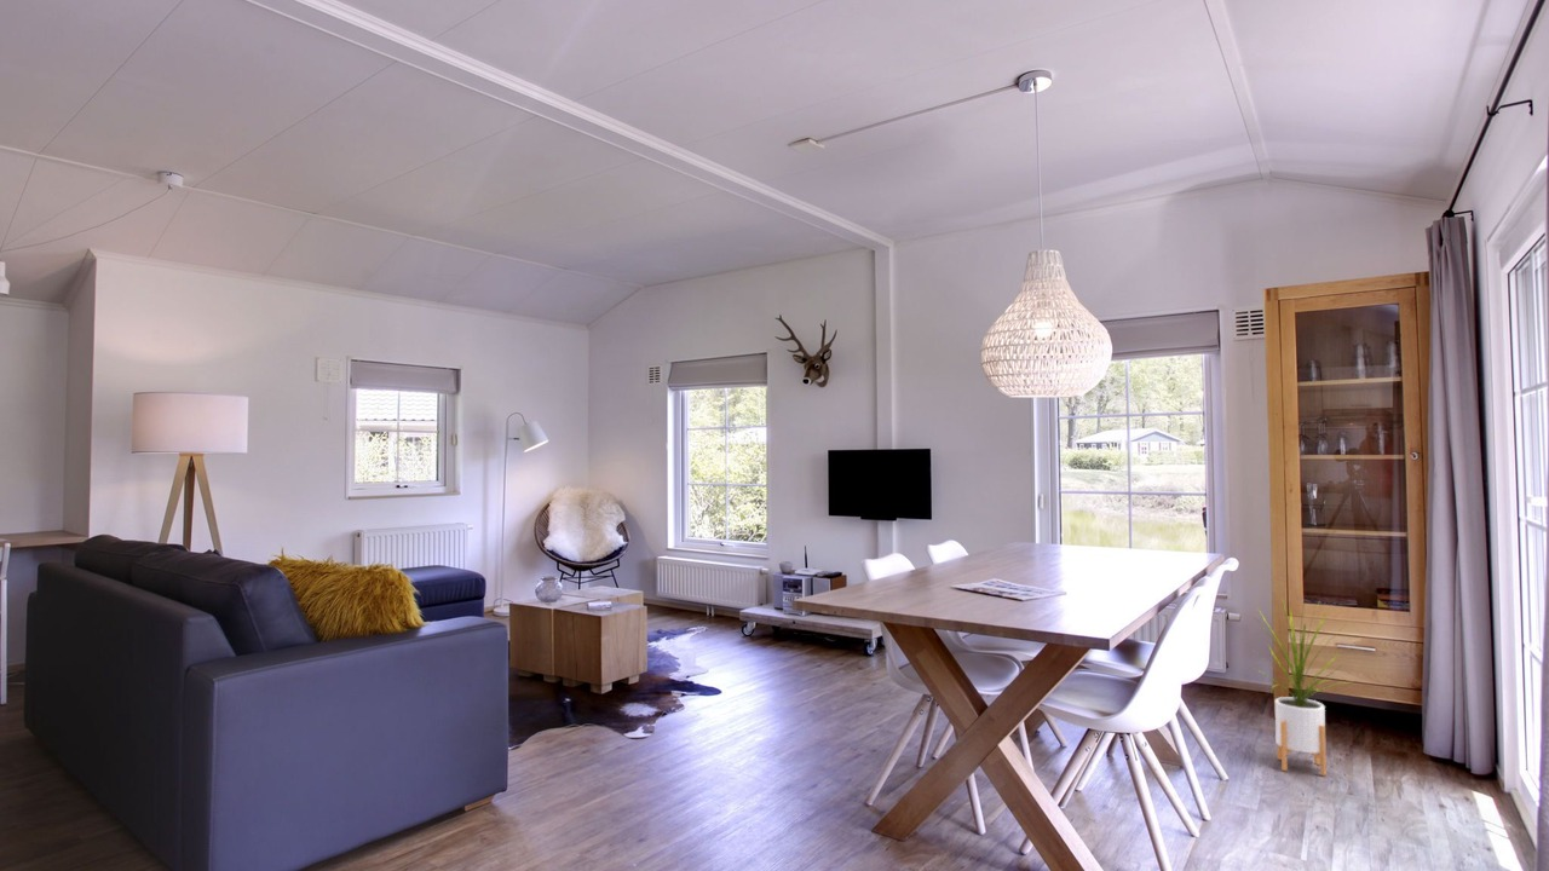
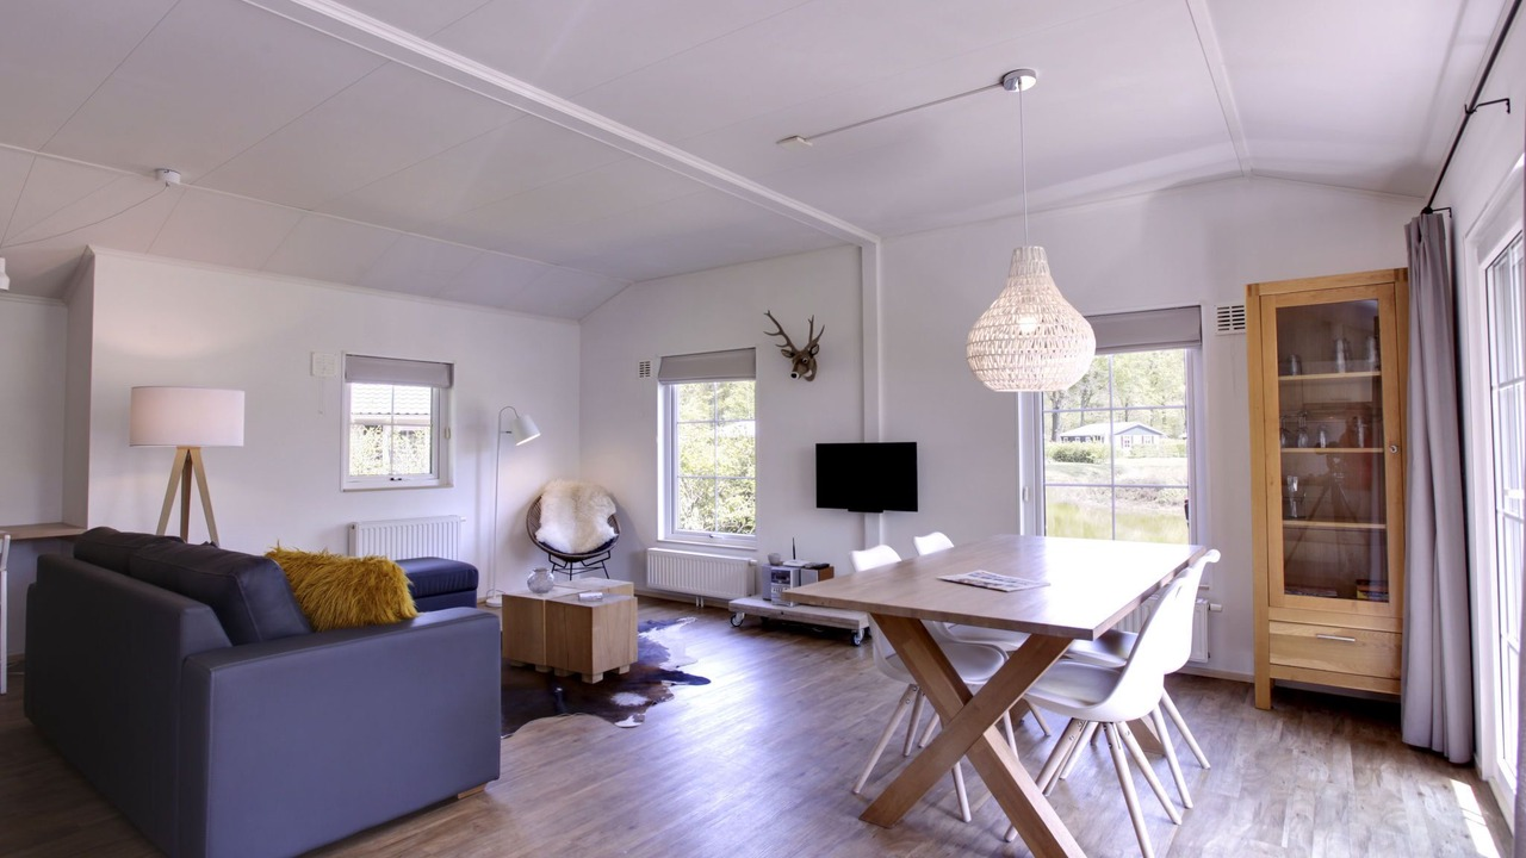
- house plant [1242,595,1354,777]
